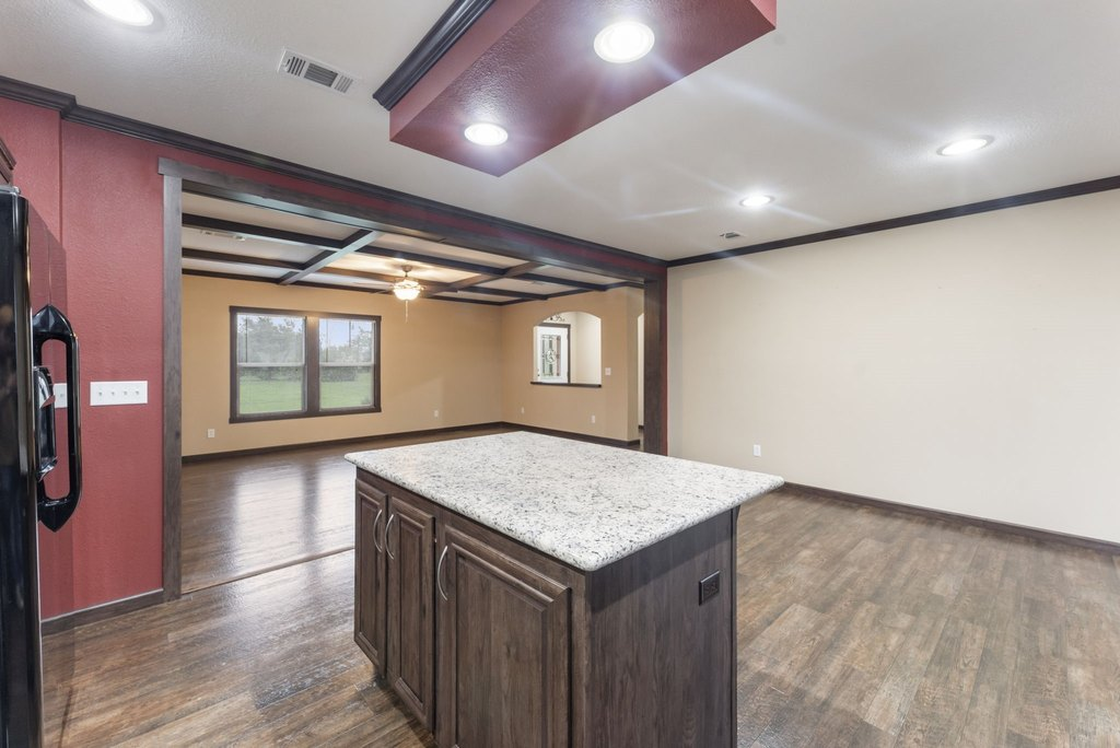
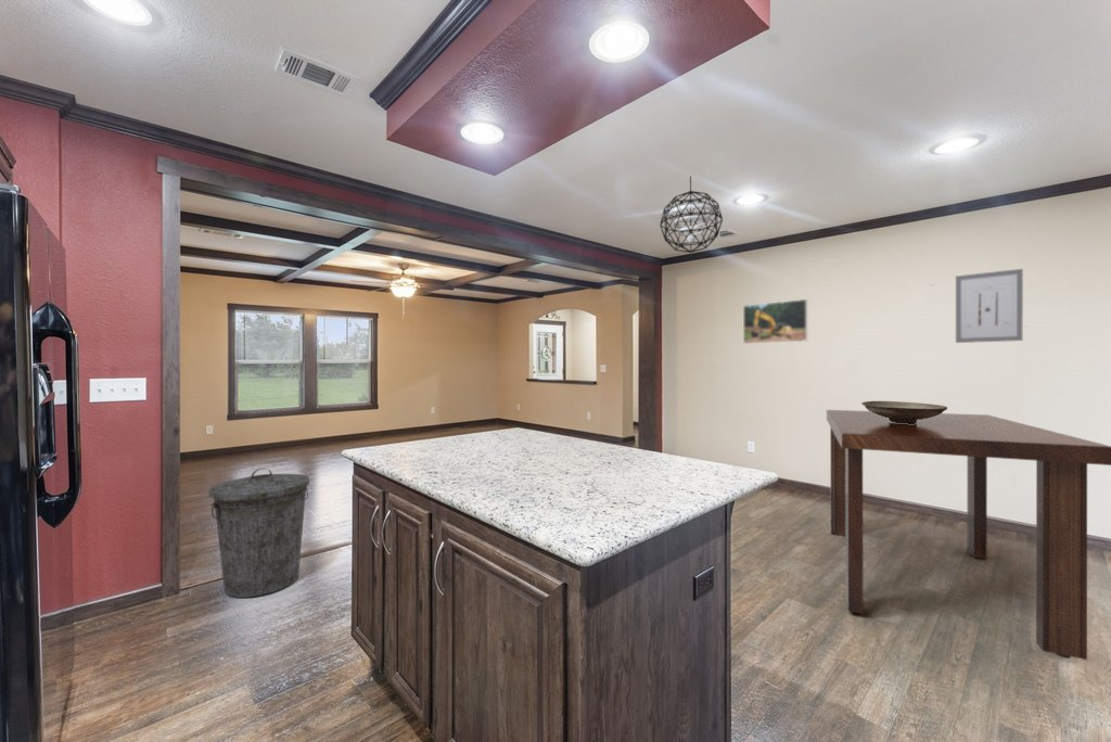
+ pendant light [659,175,724,254]
+ wall art [955,268,1024,344]
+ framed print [742,298,808,345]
+ decorative bowl [860,400,948,424]
+ trash can [208,468,310,599]
+ dining table [826,409,1111,661]
